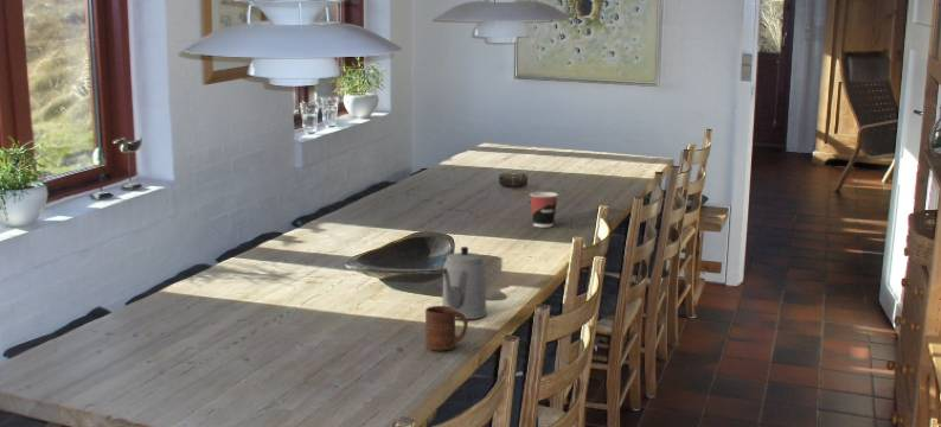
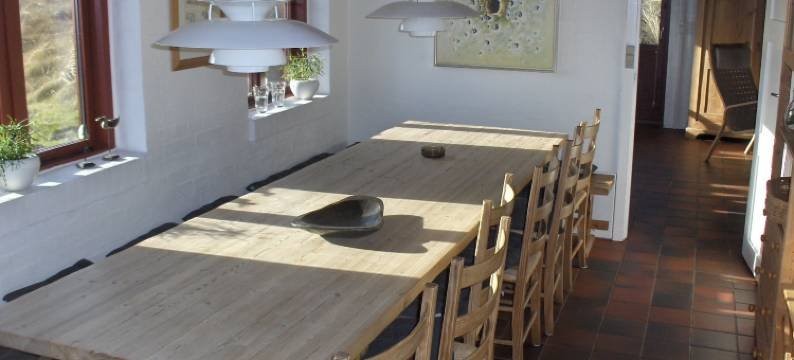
- teapot [441,246,488,320]
- cup [424,305,469,351]
- cup [529,191,559,228]
